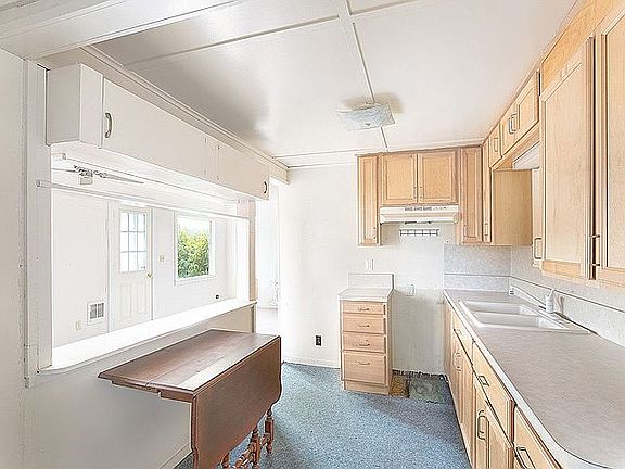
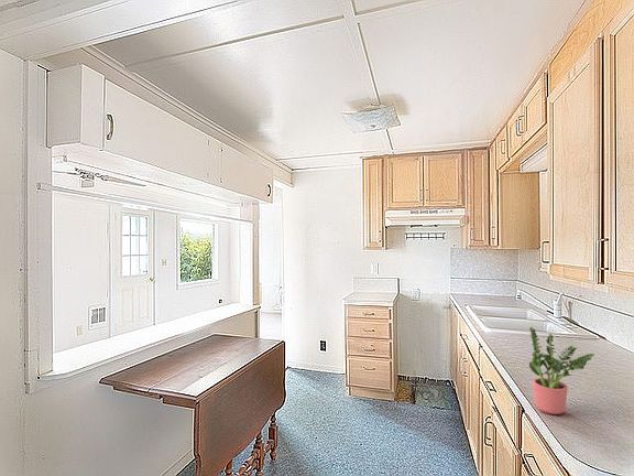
+ potted plant [528,326,594,415]
